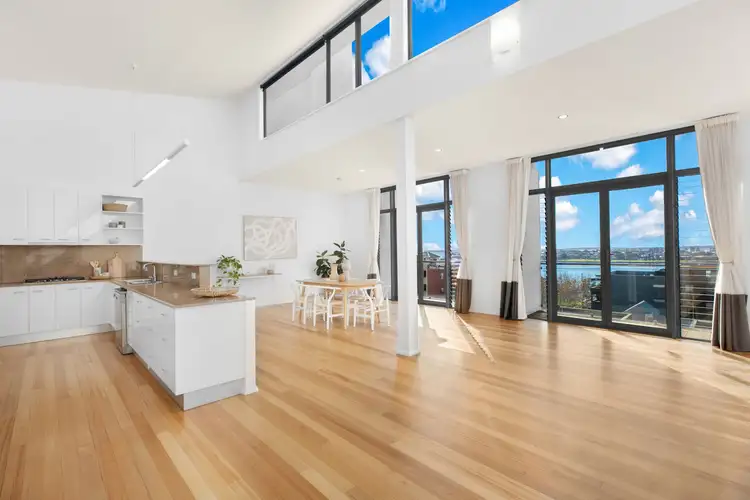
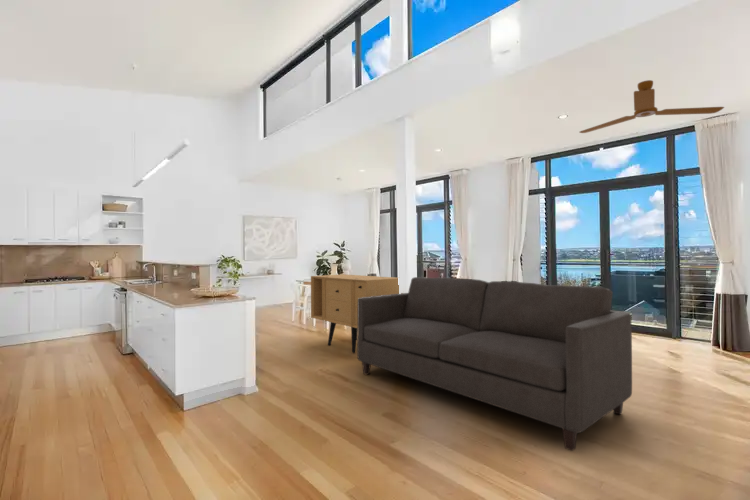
+ sideboard [310,273,400,354]
+ sofa [356,276,633,452]
+ ceiling fan [578,79,725,134]
